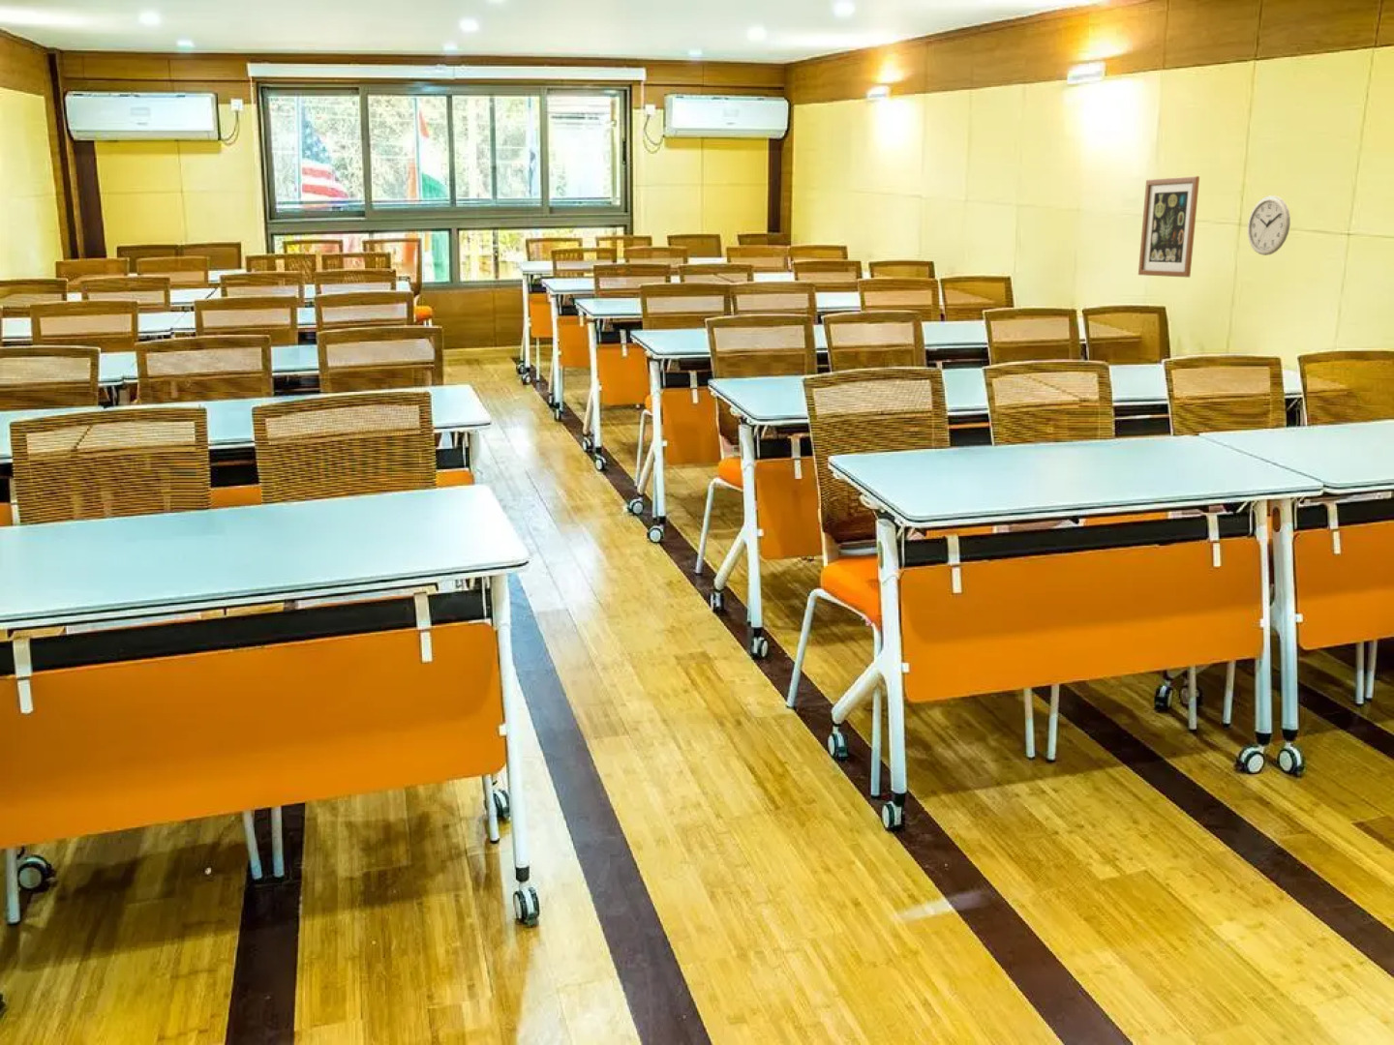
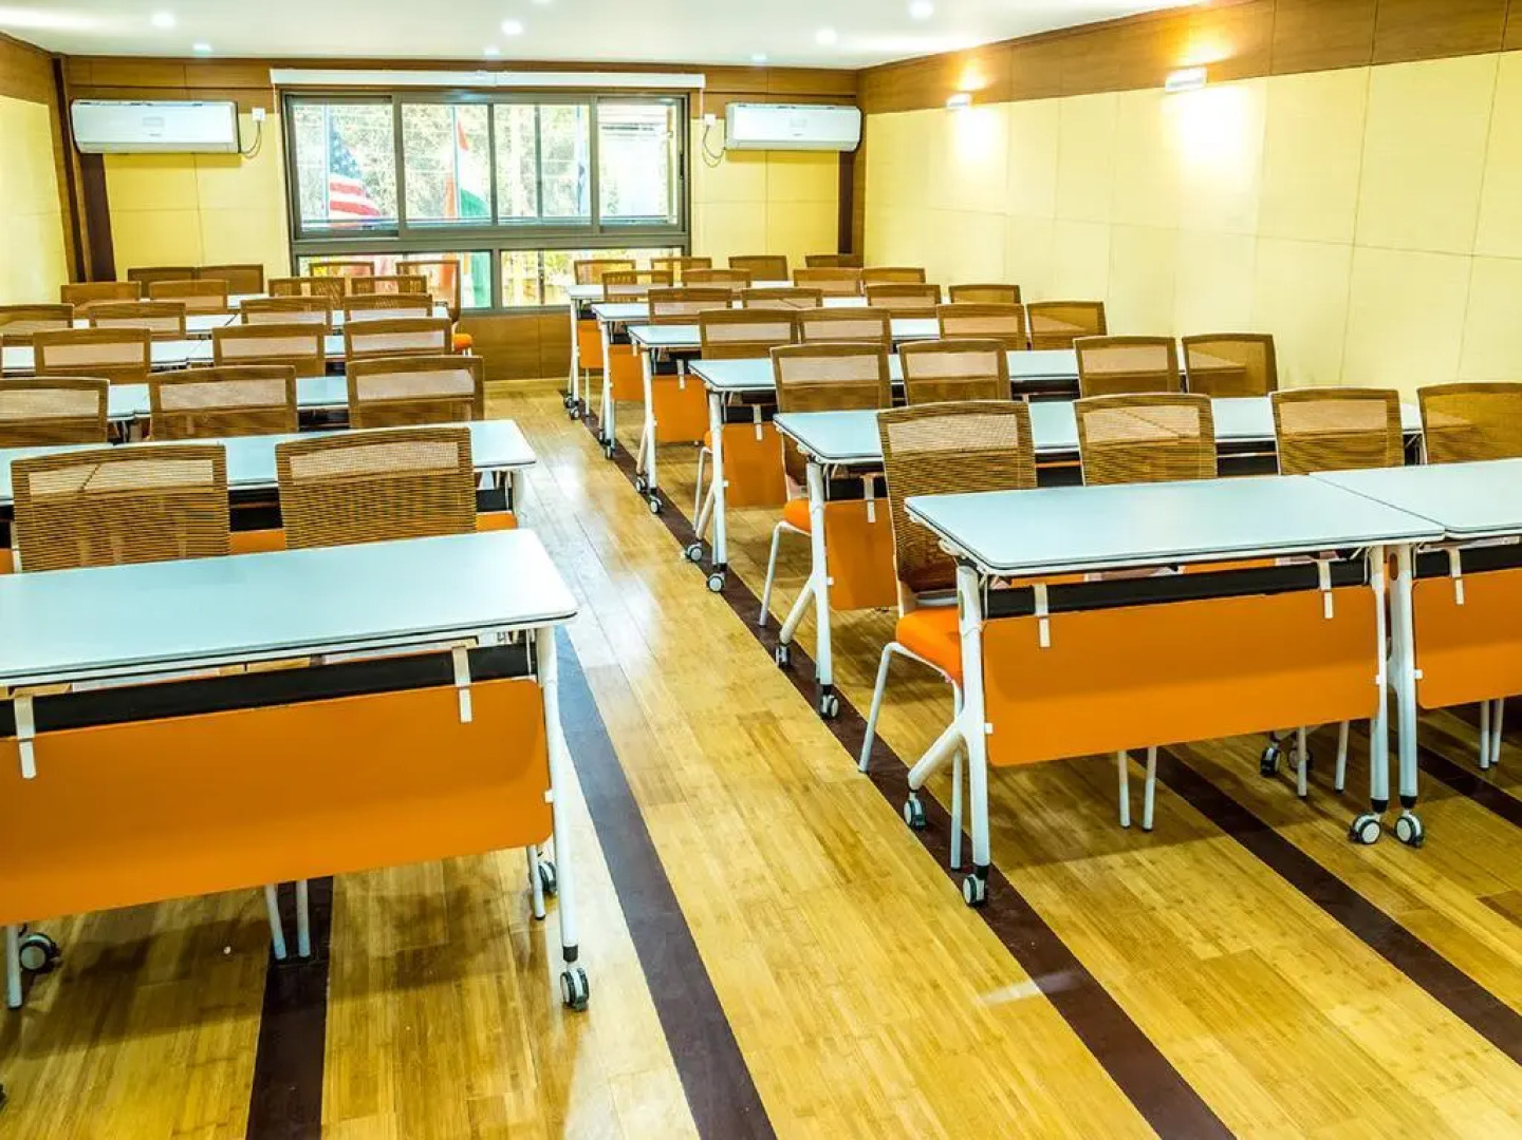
- wall clock [1247,194,1292,257]
- wall art [1137,176,1201,278]
